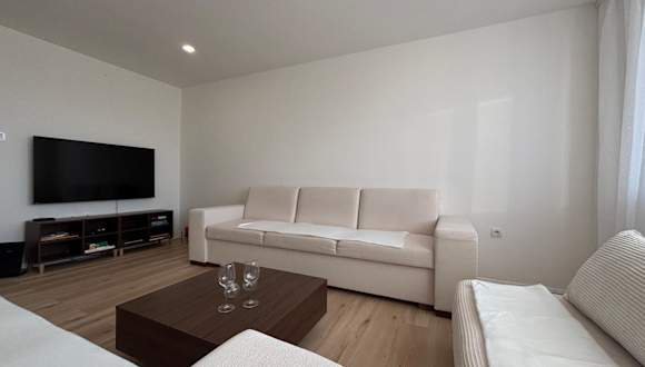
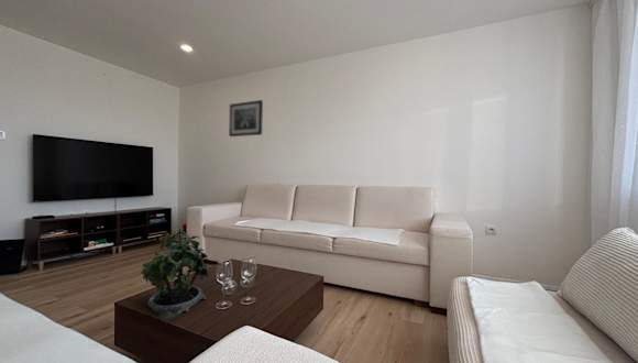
+ wall art [228,99,264,138]
+ potted plant [140,230,210,322]
